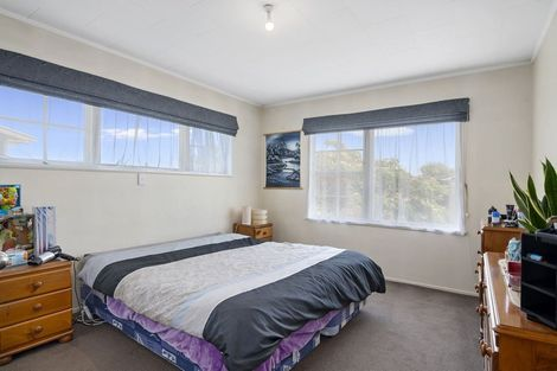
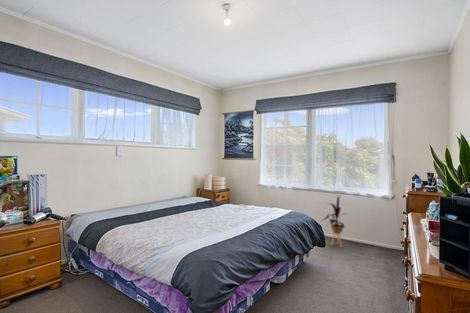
+ house plant [319,195,349,248]
